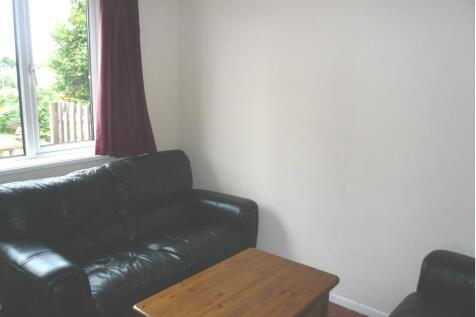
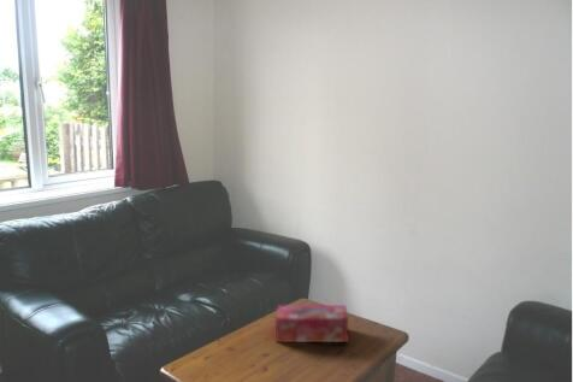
+ tissue box [274,304,350,343]
